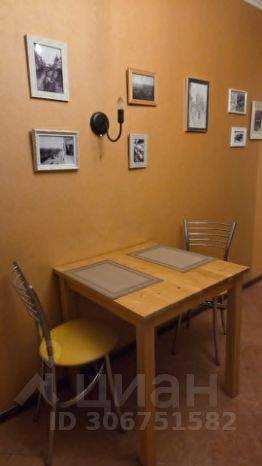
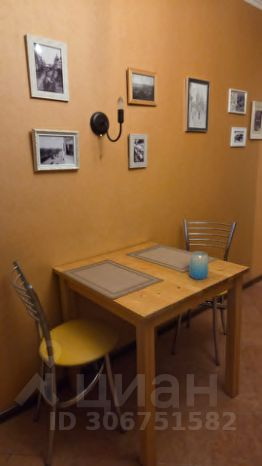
+ cup [188,250,210,280]
